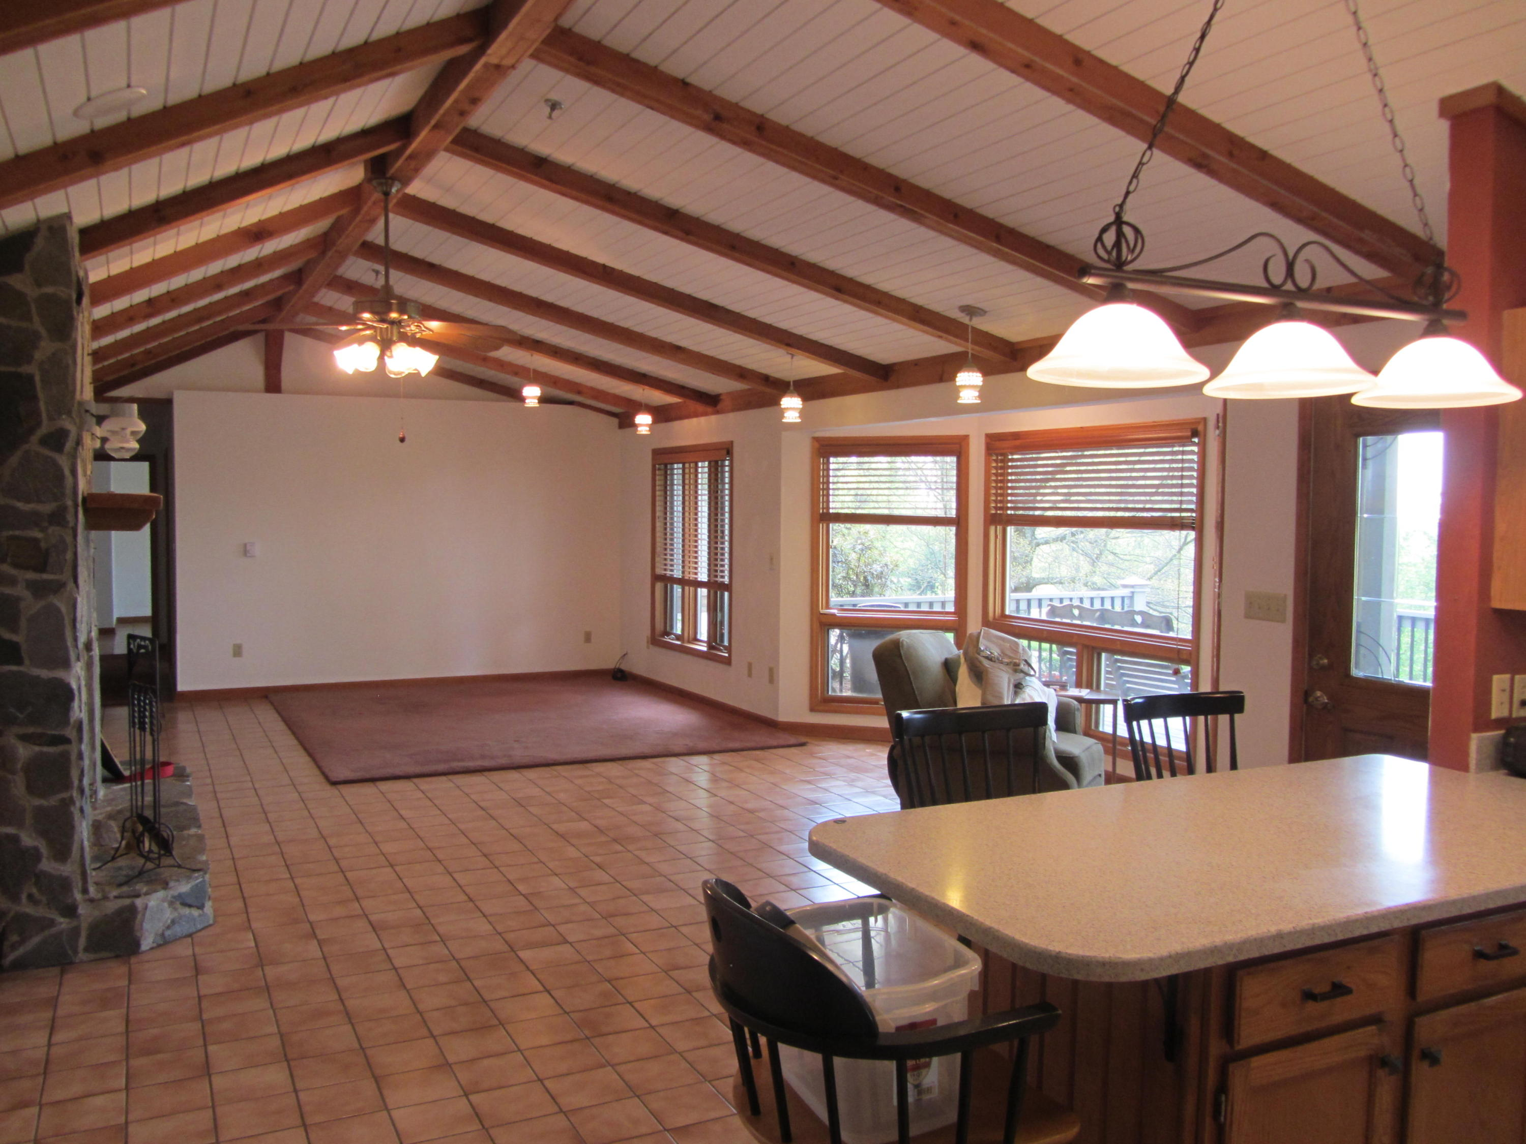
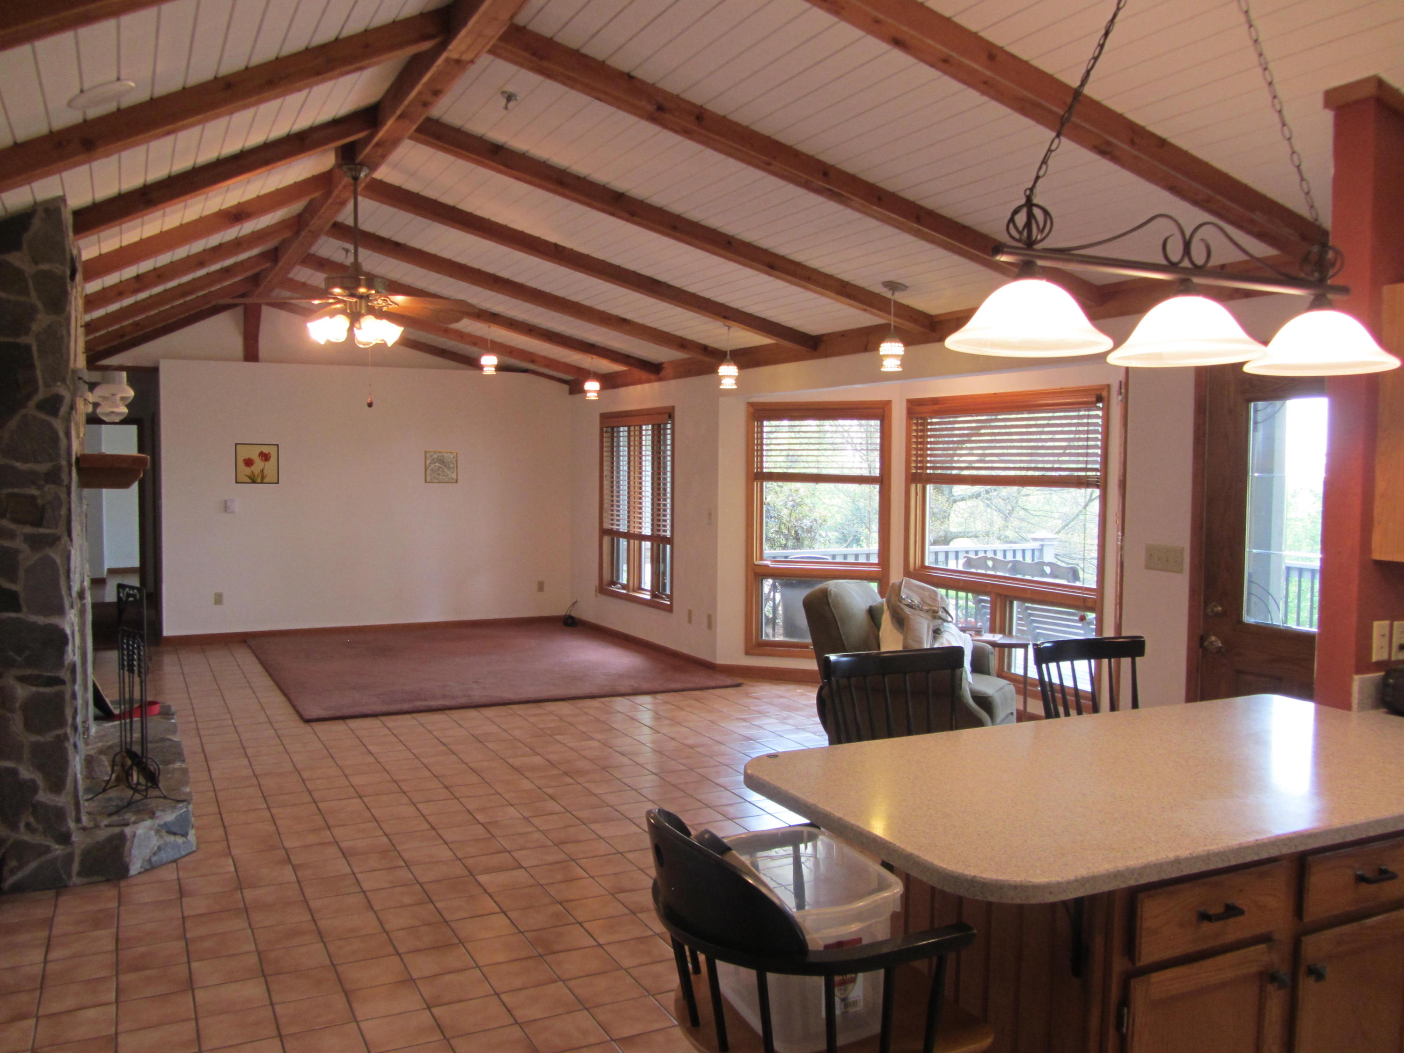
+ wall art [234,442,280,484]
+ wall art [425,450,458,483]
